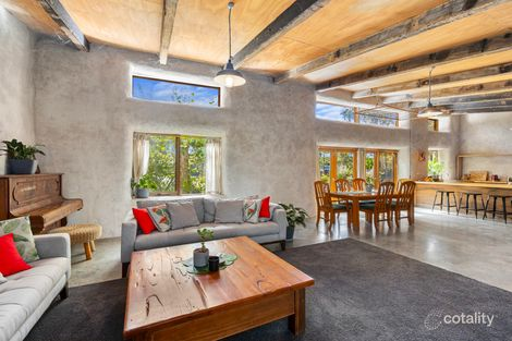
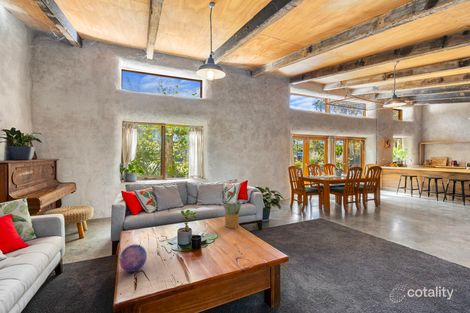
+ potted plant [222,201,242,229]
+ decorative ball [118,244,148,273]
